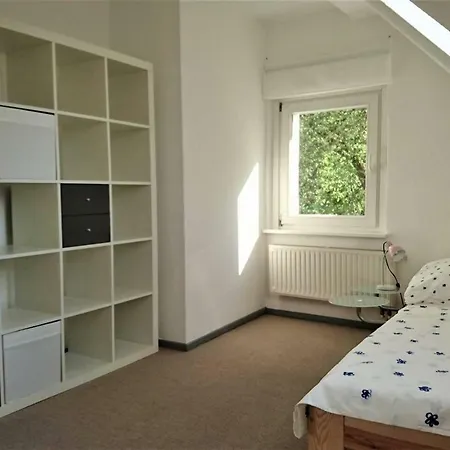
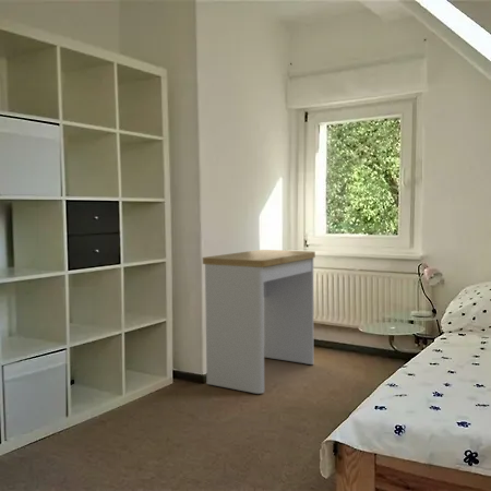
+ desk [202,249,316,395]
